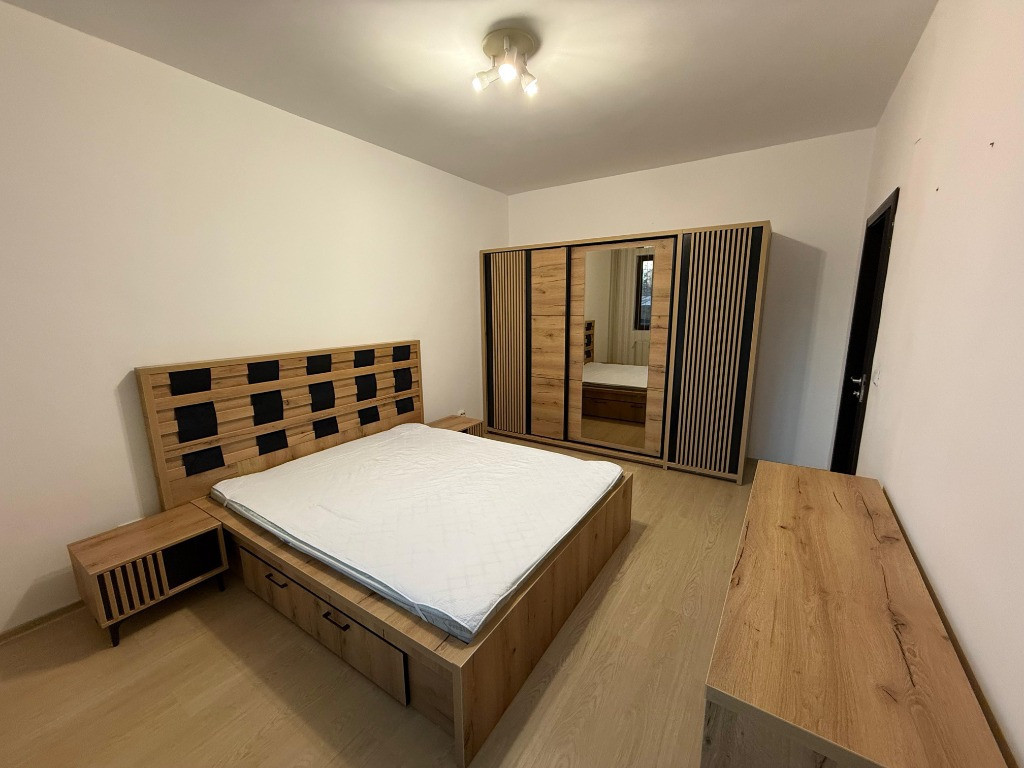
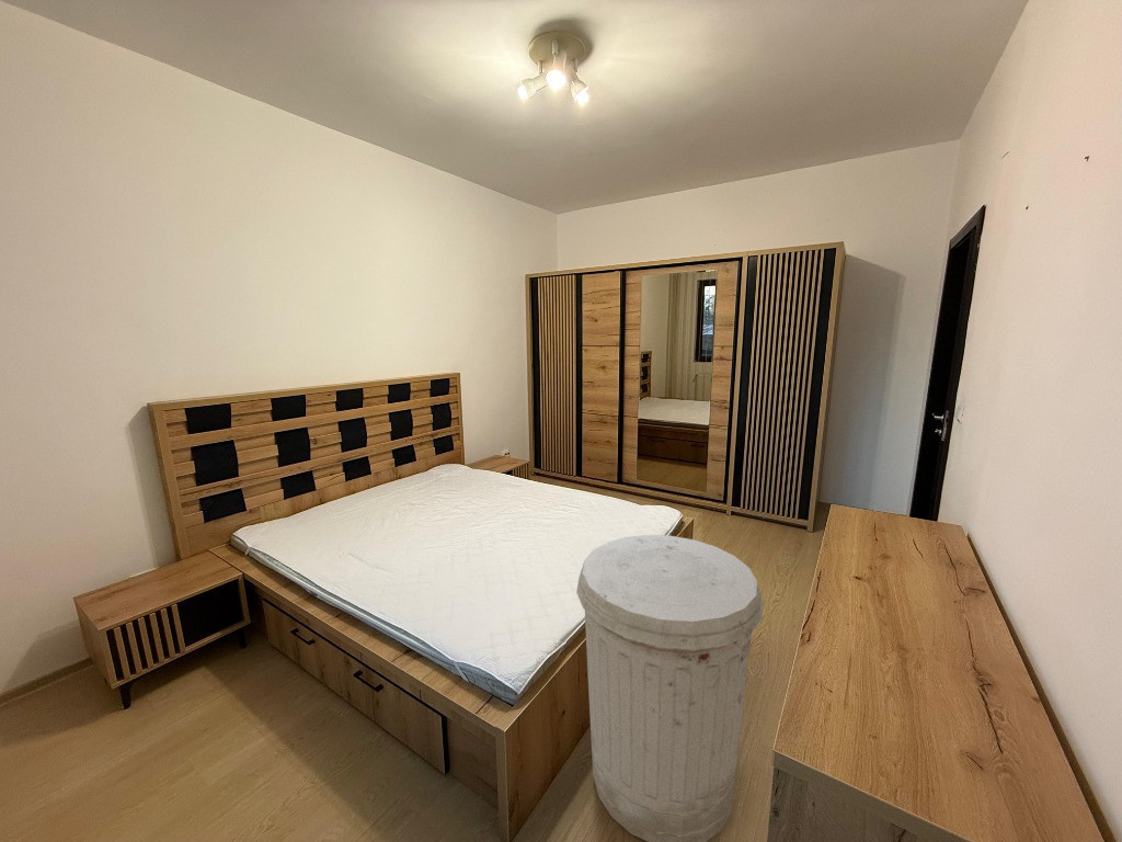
+ trash can [575,534,764,842]
